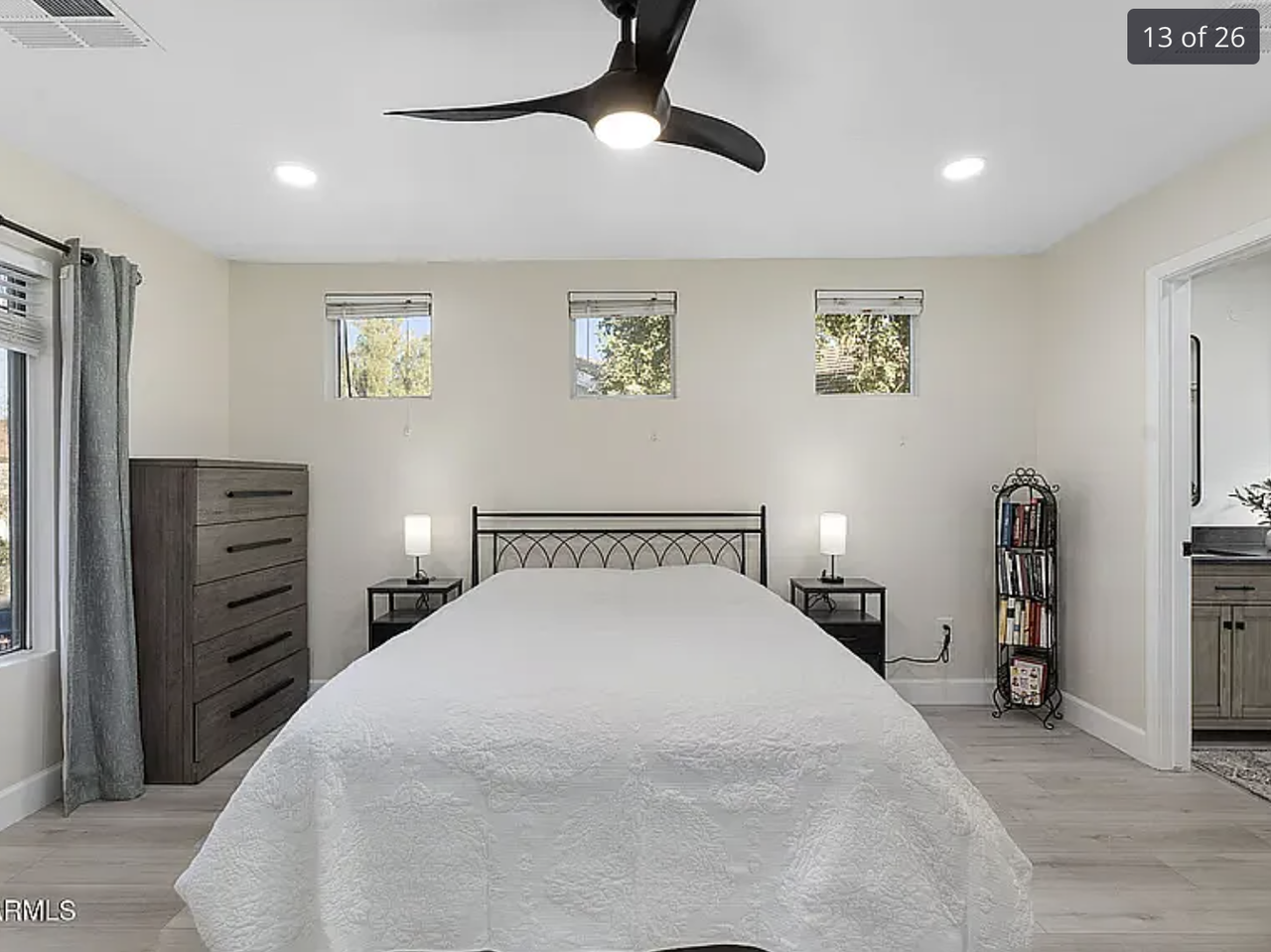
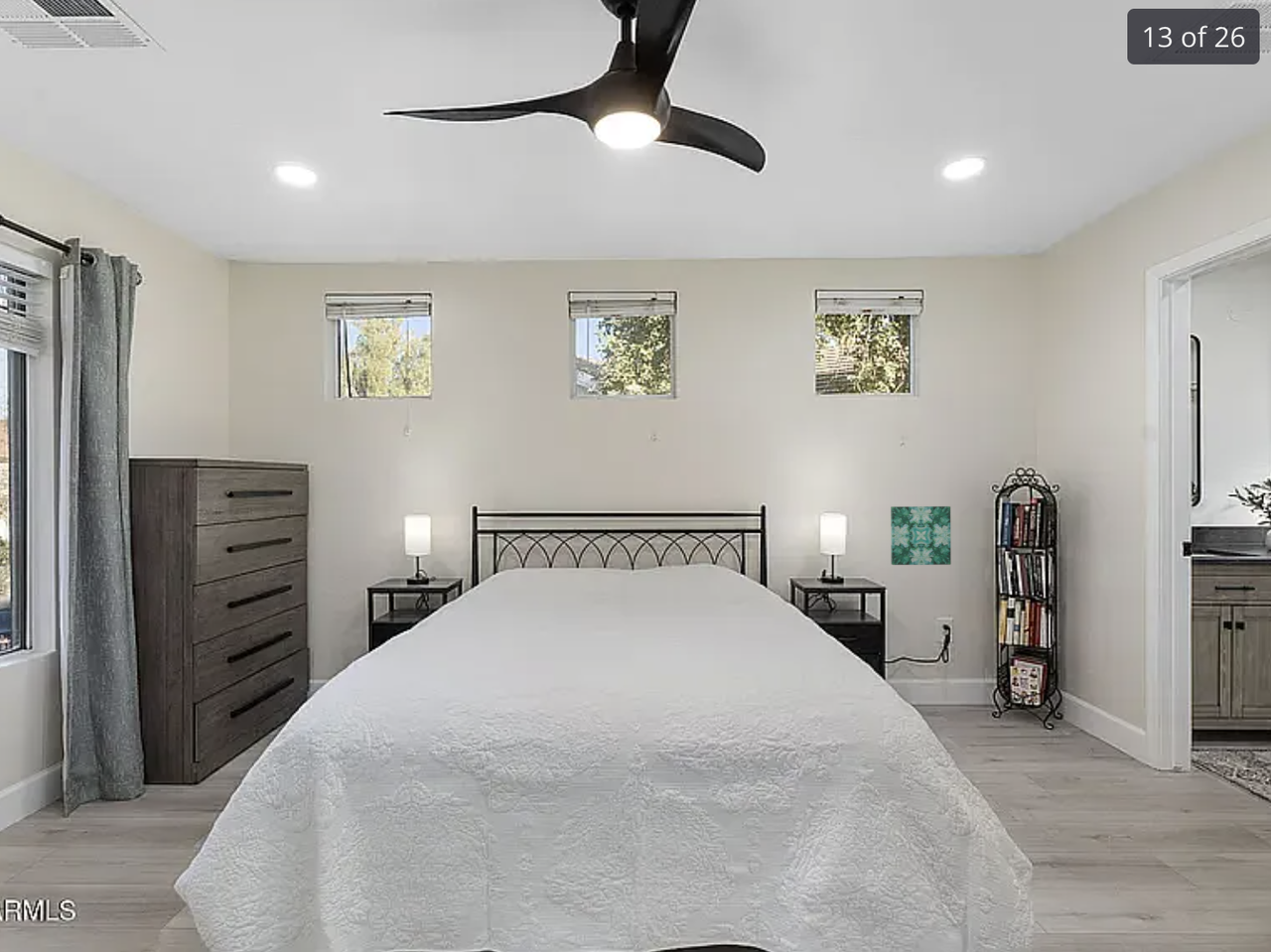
+ wall art [890,505,952,566]
